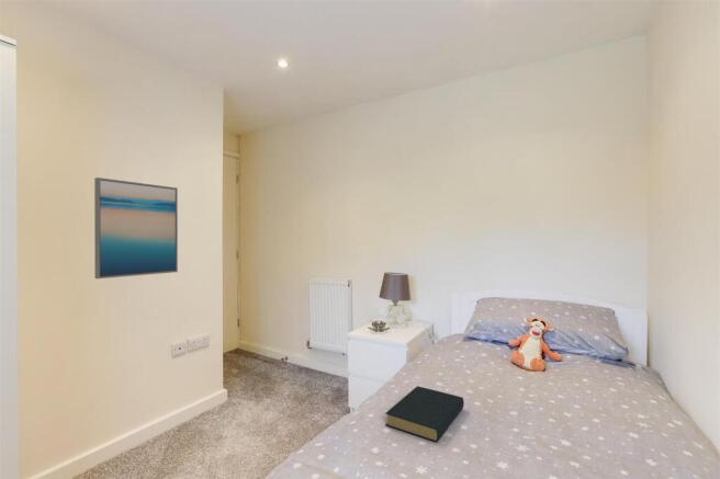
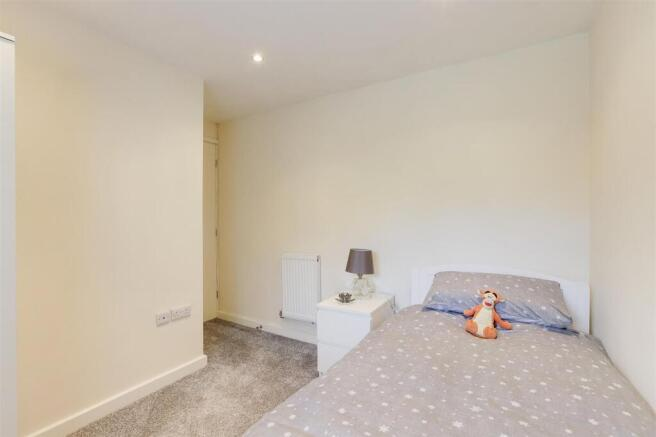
- wall art [93,176,179,280]
- hardback book [384,385,465,443]
